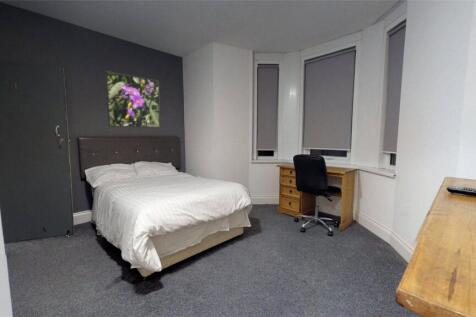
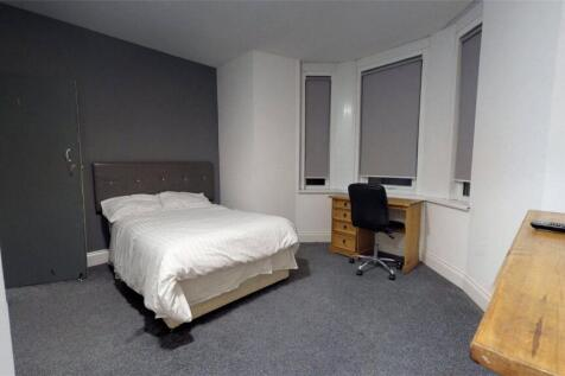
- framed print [105,70,161,129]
